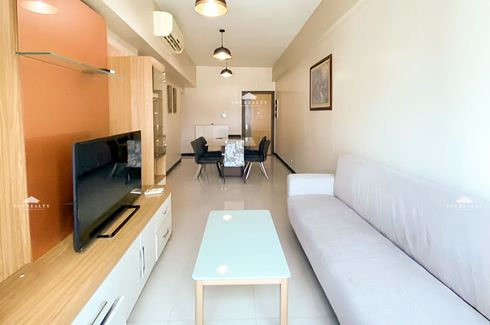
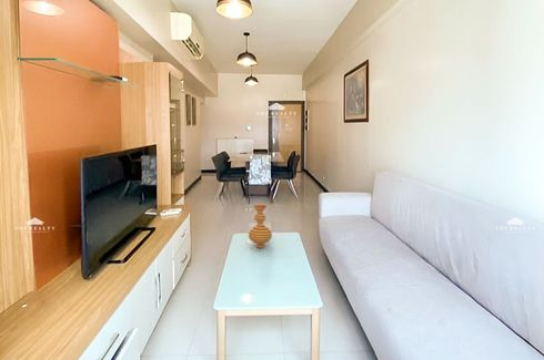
+ vase [248,204,273,249]
